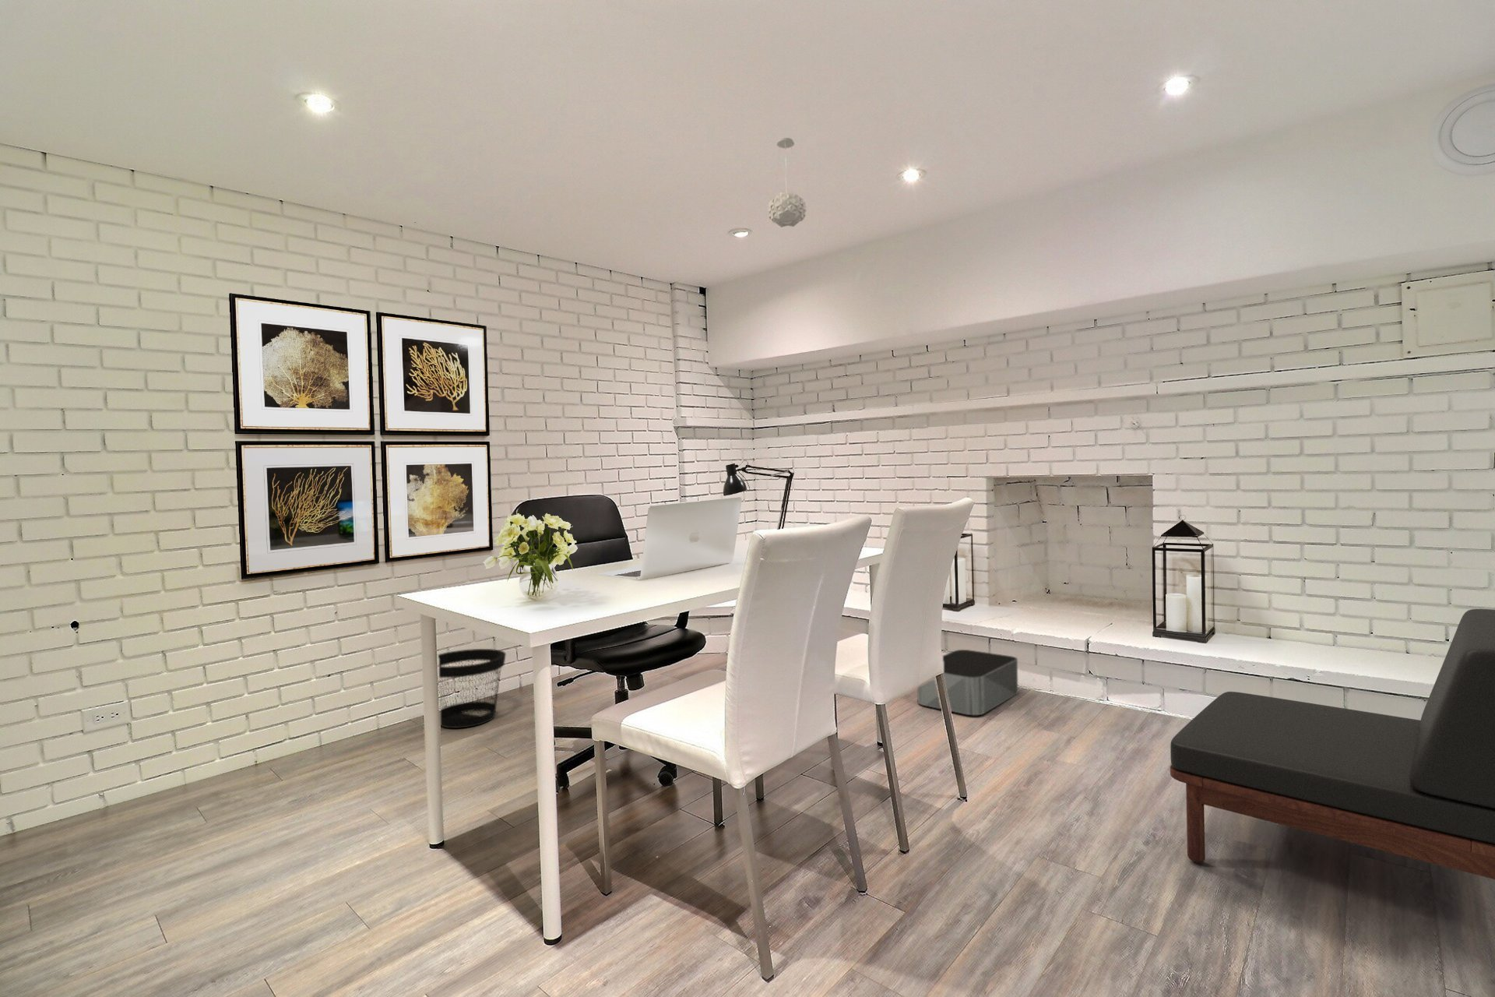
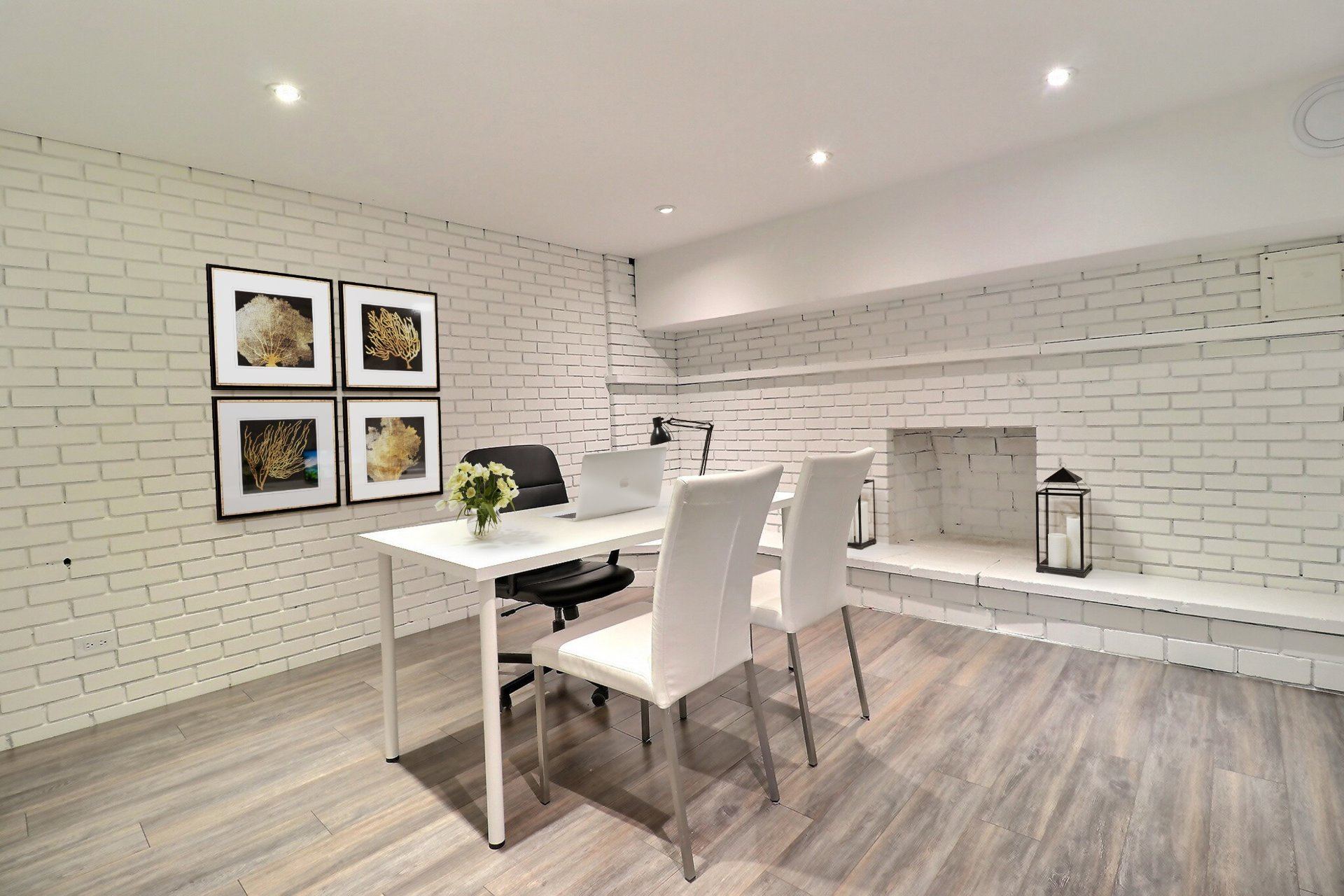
- pendant light [766,137,806,228]
- storage bin [917,649,1019,715]
- armchair [1169,609,1495,880]
- wastebasket [437,648,507,729]
